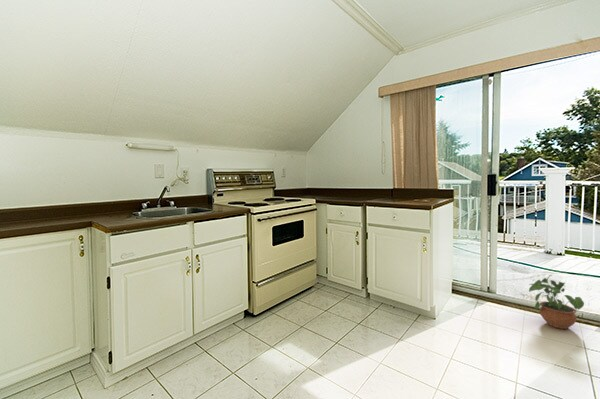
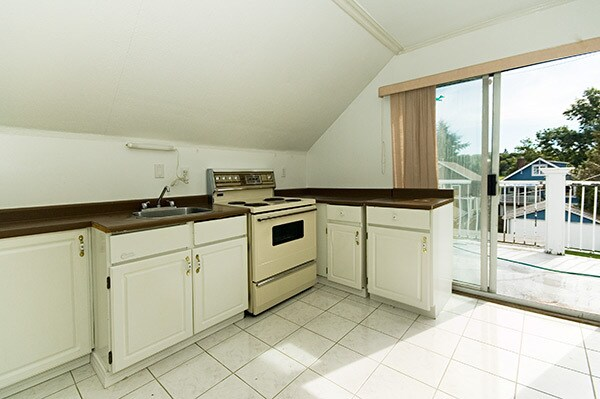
- potted plant [528,274,585,330]
